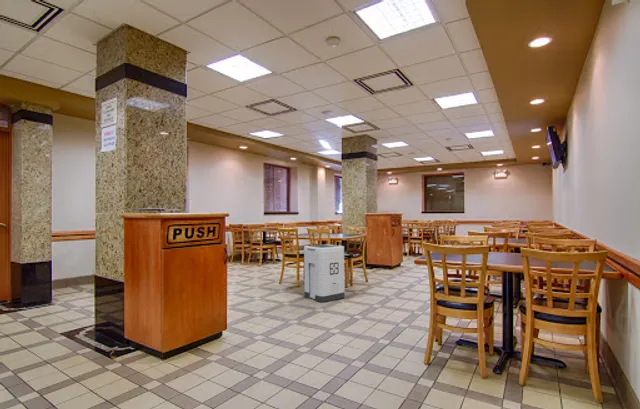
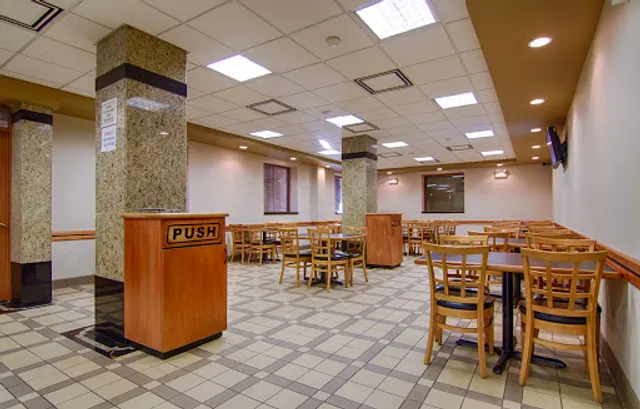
- trash can [303,243,346,303]
